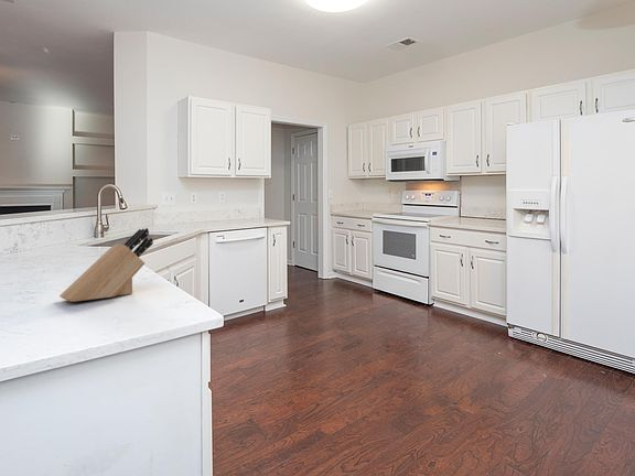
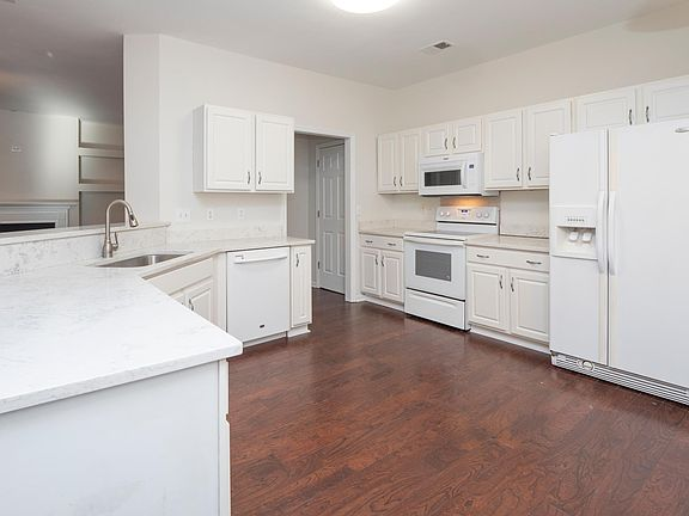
- knife block [58,227,154,303]
